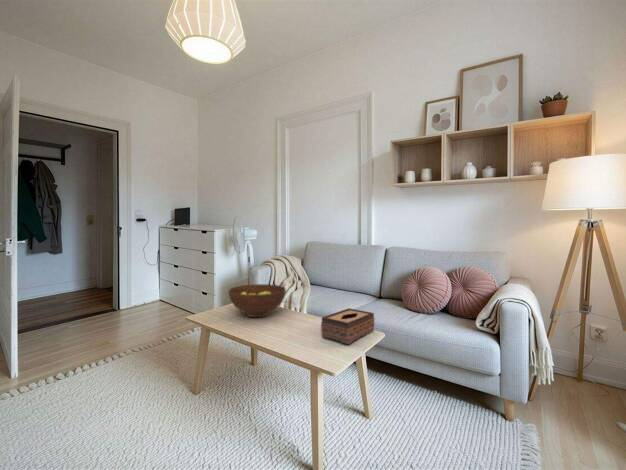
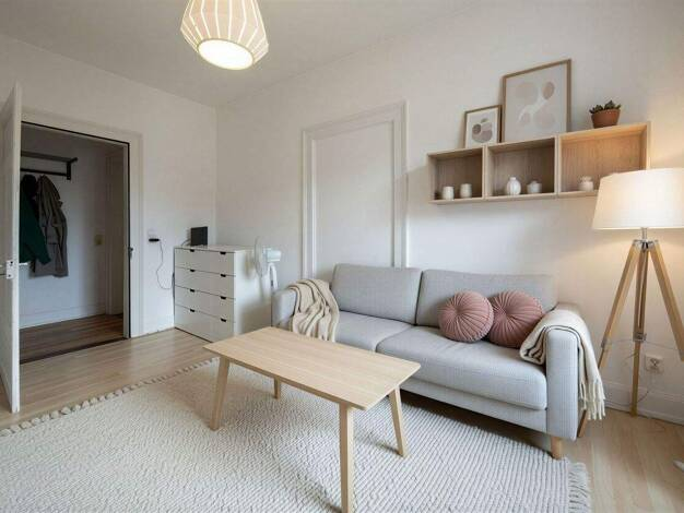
- fruit bowl [228,283,287,318]
- tissue box [320,307,375,345]
